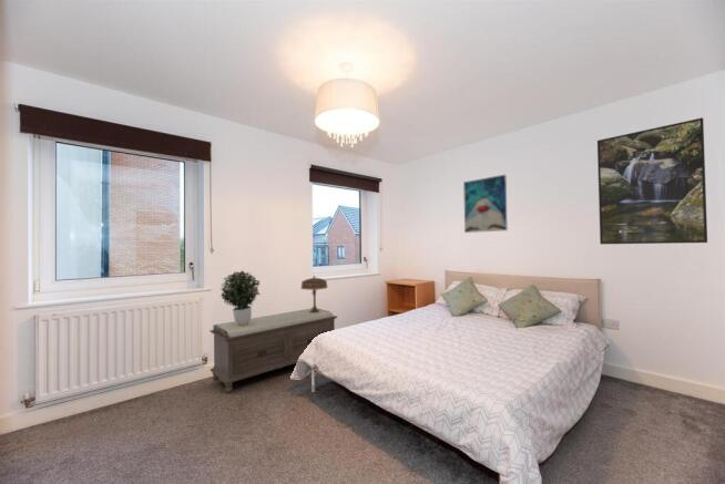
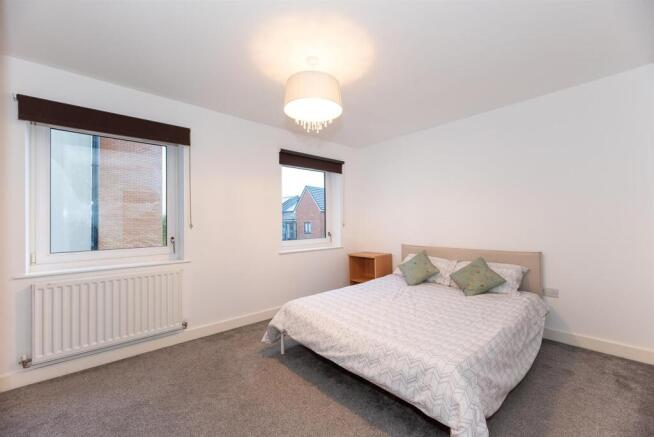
- table lamp [299,275,329,313]
- bench [208,308,338,394]
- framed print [596,116,708,245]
- wall art [462,174,509,234]
- potted plant [219,269,262,327]
